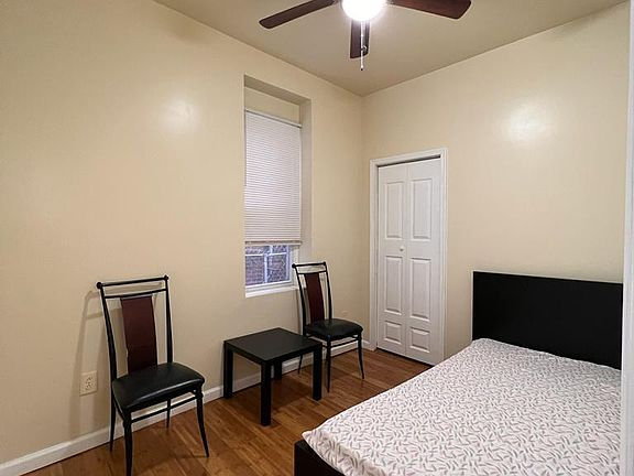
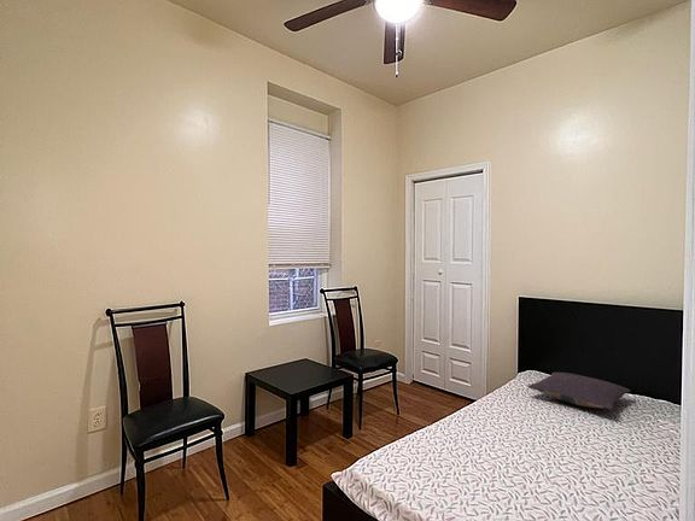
+ pillow [527,371,631,411]
